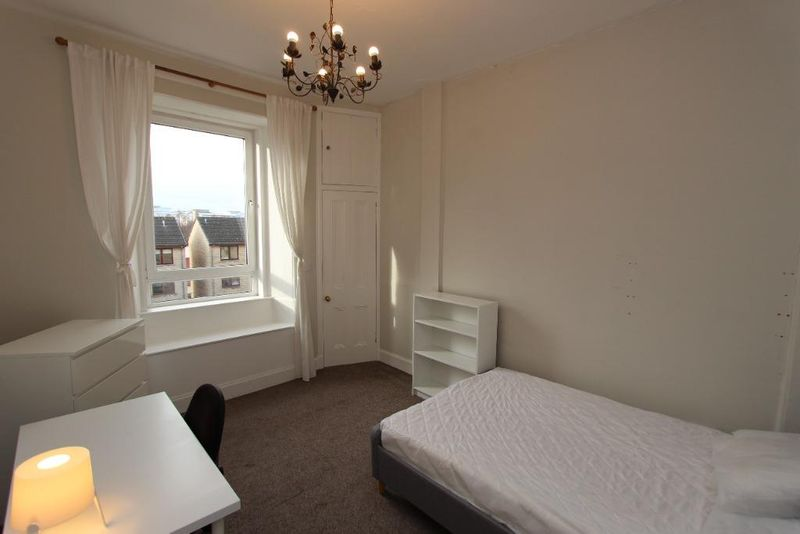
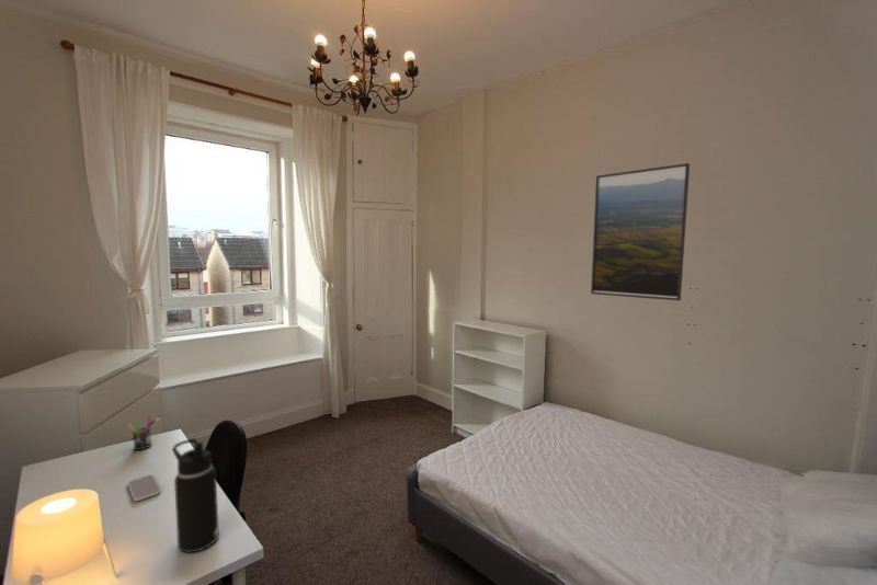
+ water bottle [172,437,219,553]
+ smartphone [127,473,161,502]
+ pen holder [127,414,156,451]
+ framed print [590,162,691,301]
